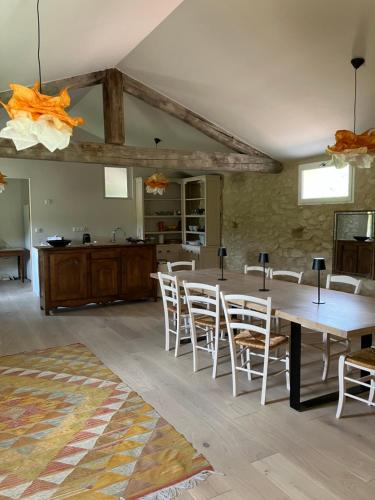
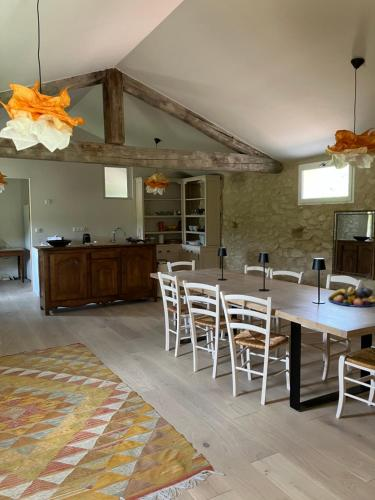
+ fruit bowl [327,286,375,308]
